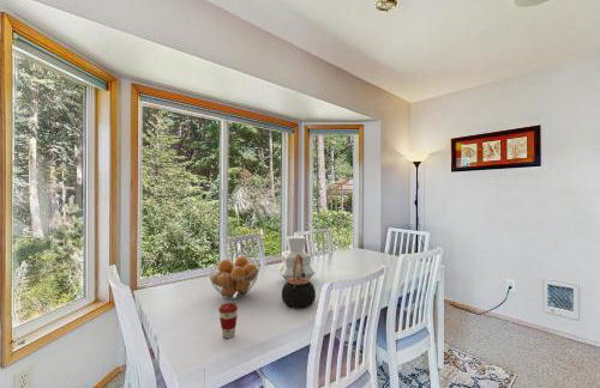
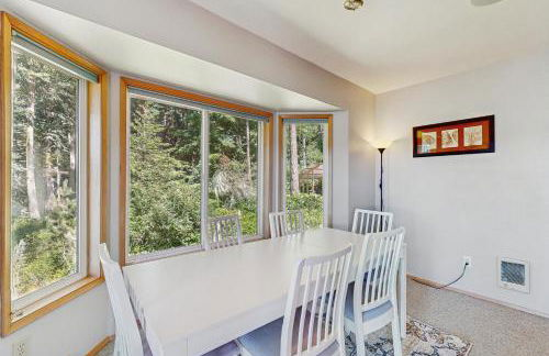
- fruit basket [206,255,262,301]
- teapot [281,254,317,309]
- vase [277,235,316,281]
- coffee cup [217,302,239,339]
